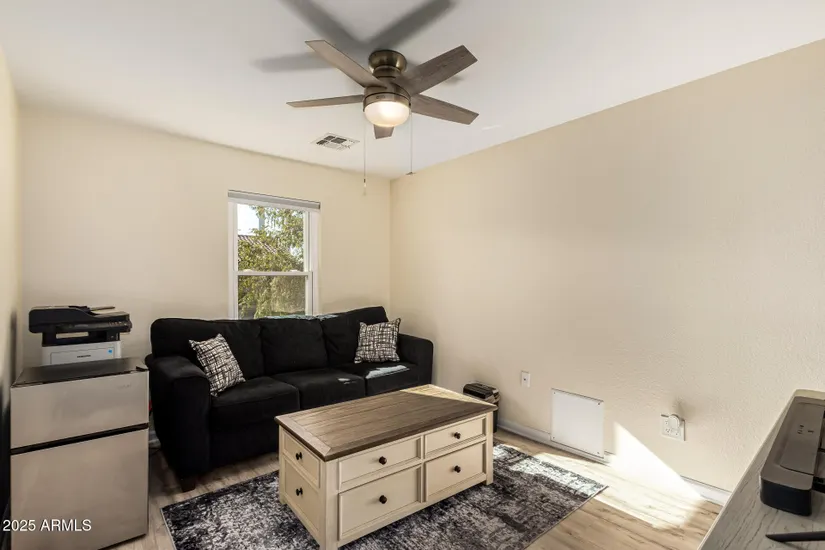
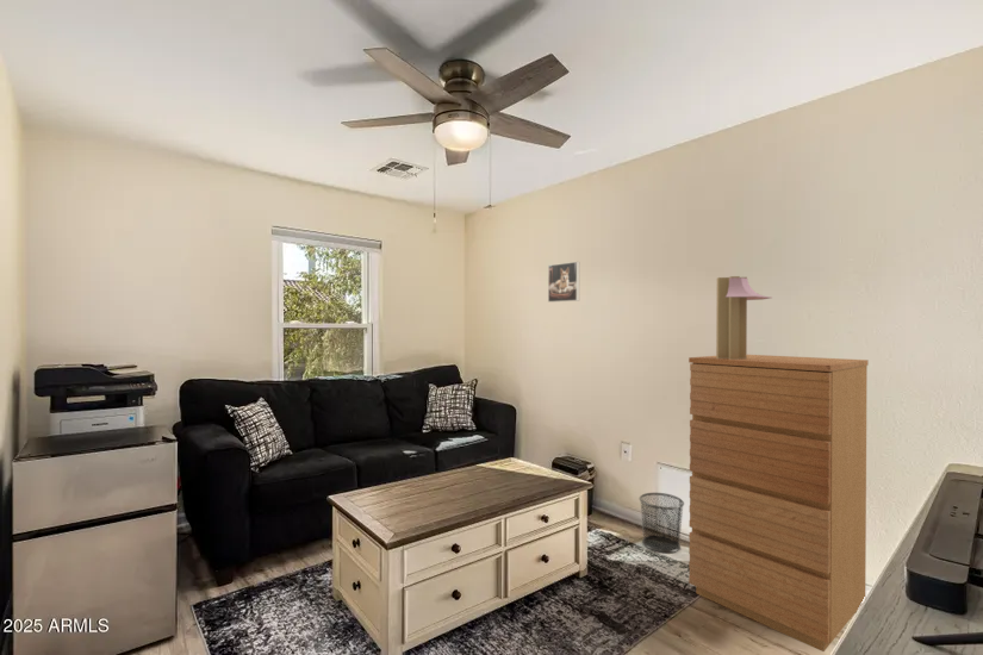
+ dresser [688,354,870,653]
+ waste bin [639,492,685,554]
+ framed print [547,261,580,304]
+ table lamp [715,275,773,360]
